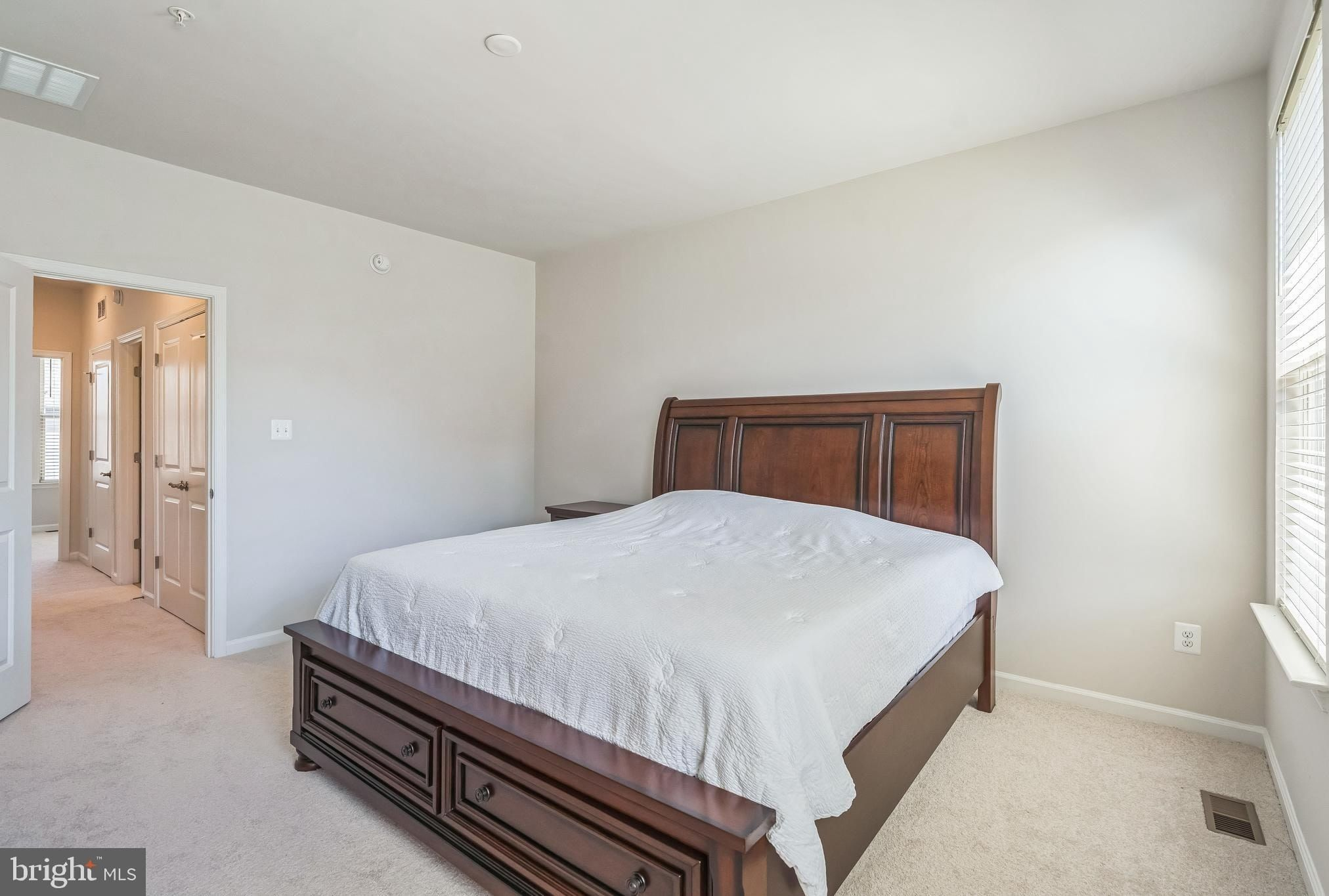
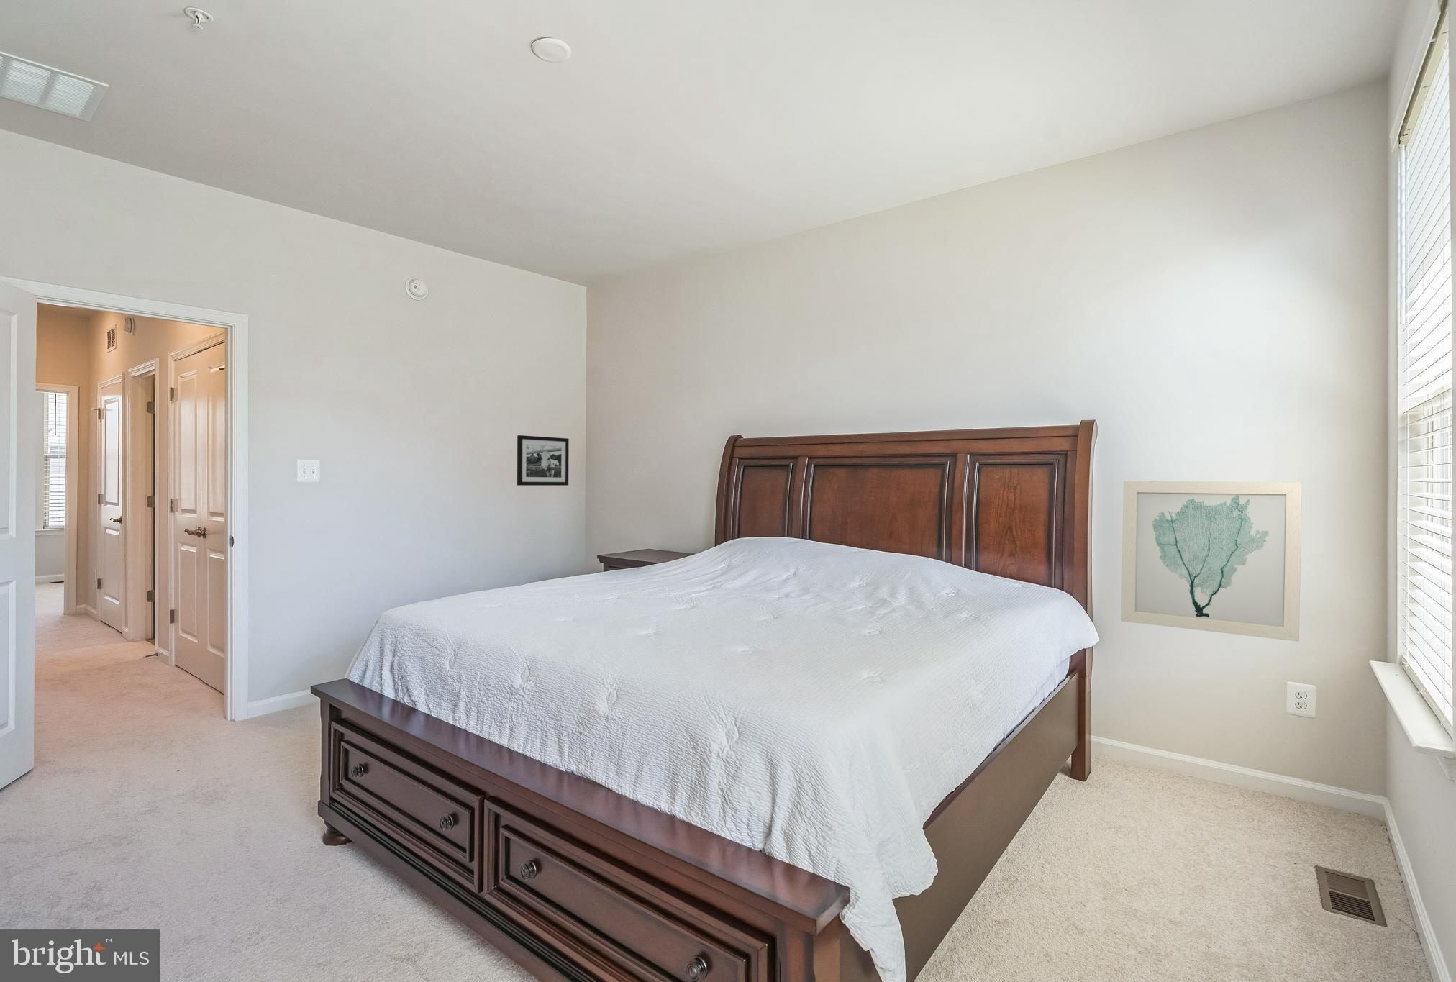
+ wall art [1121,480,1303,642]
+ picture frame [516,434,570,487]
